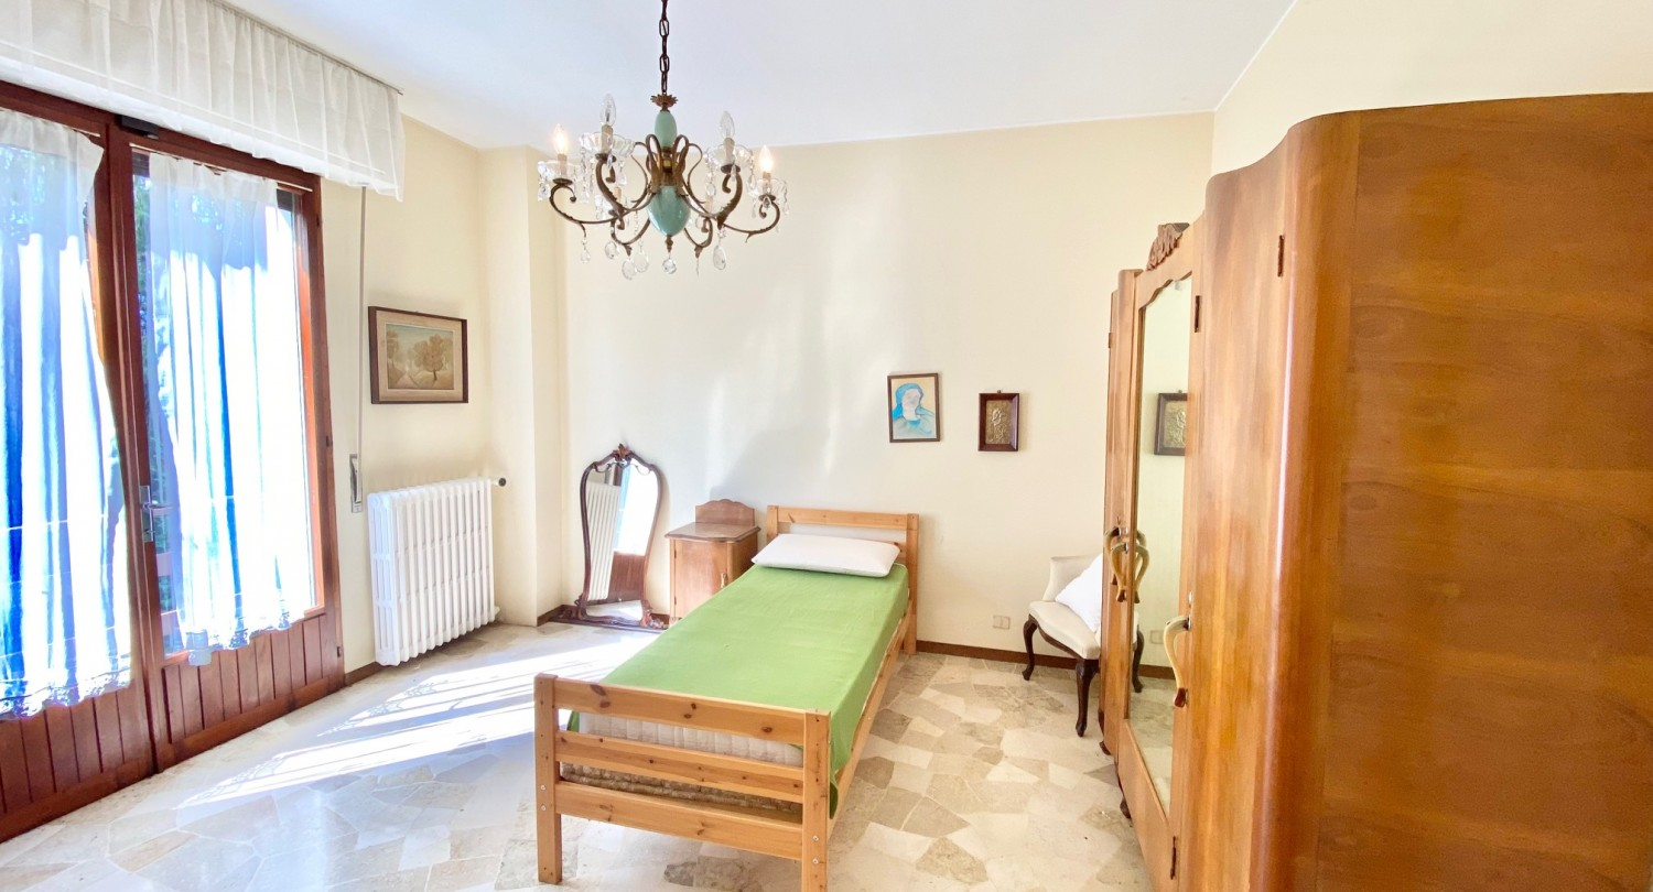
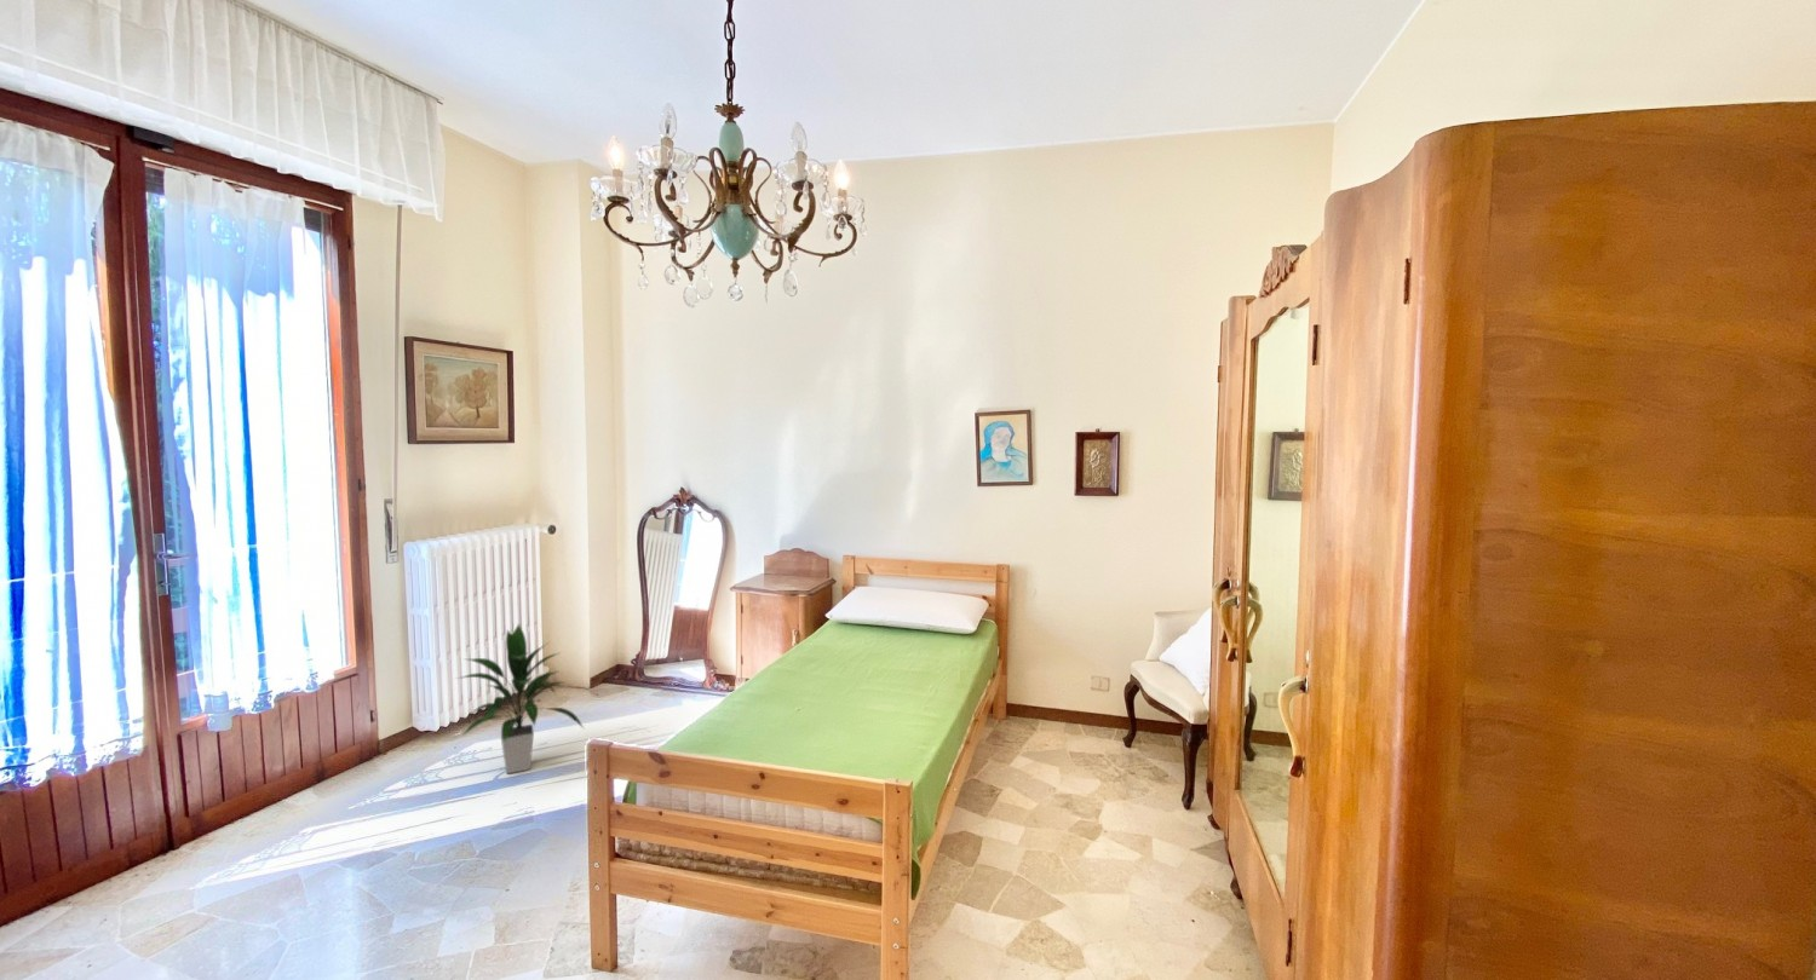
+ indoor plant [455,622,585,774]
